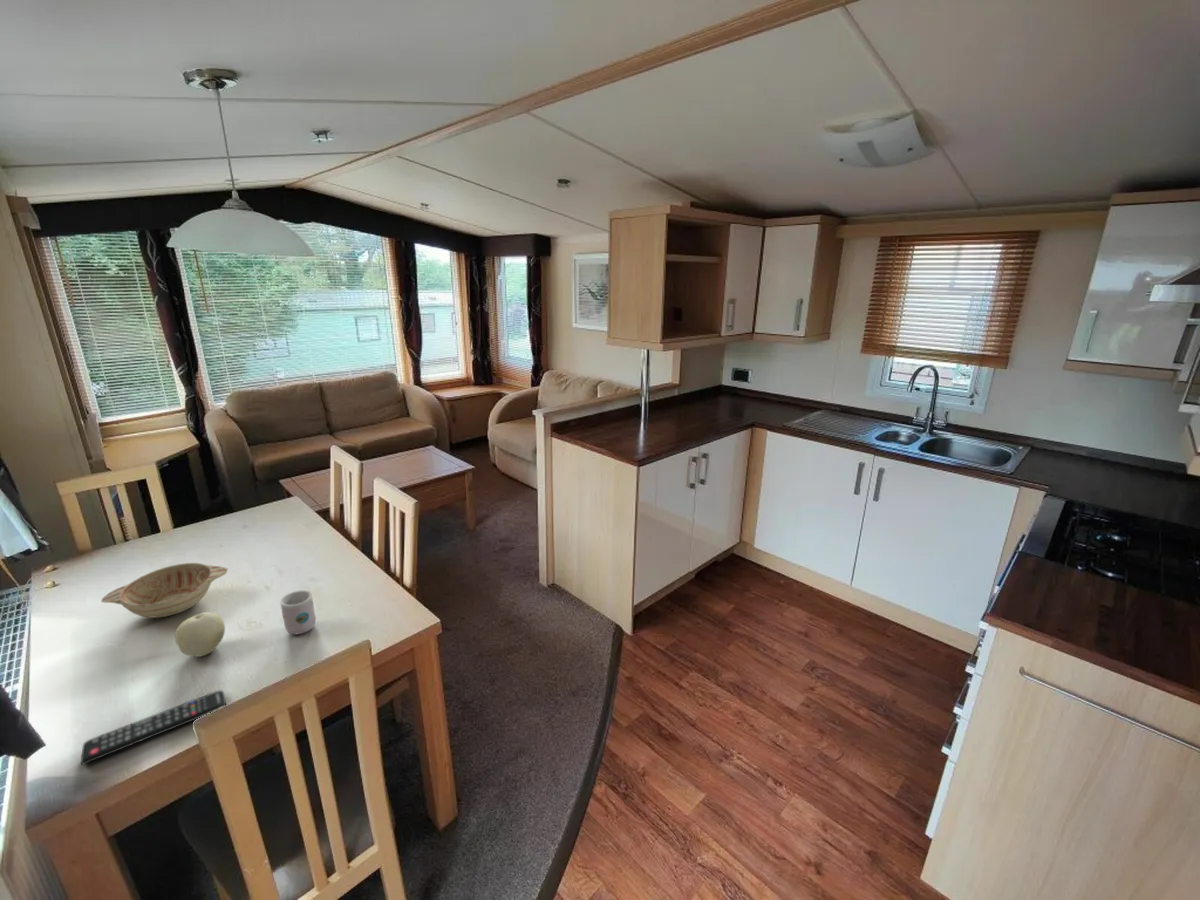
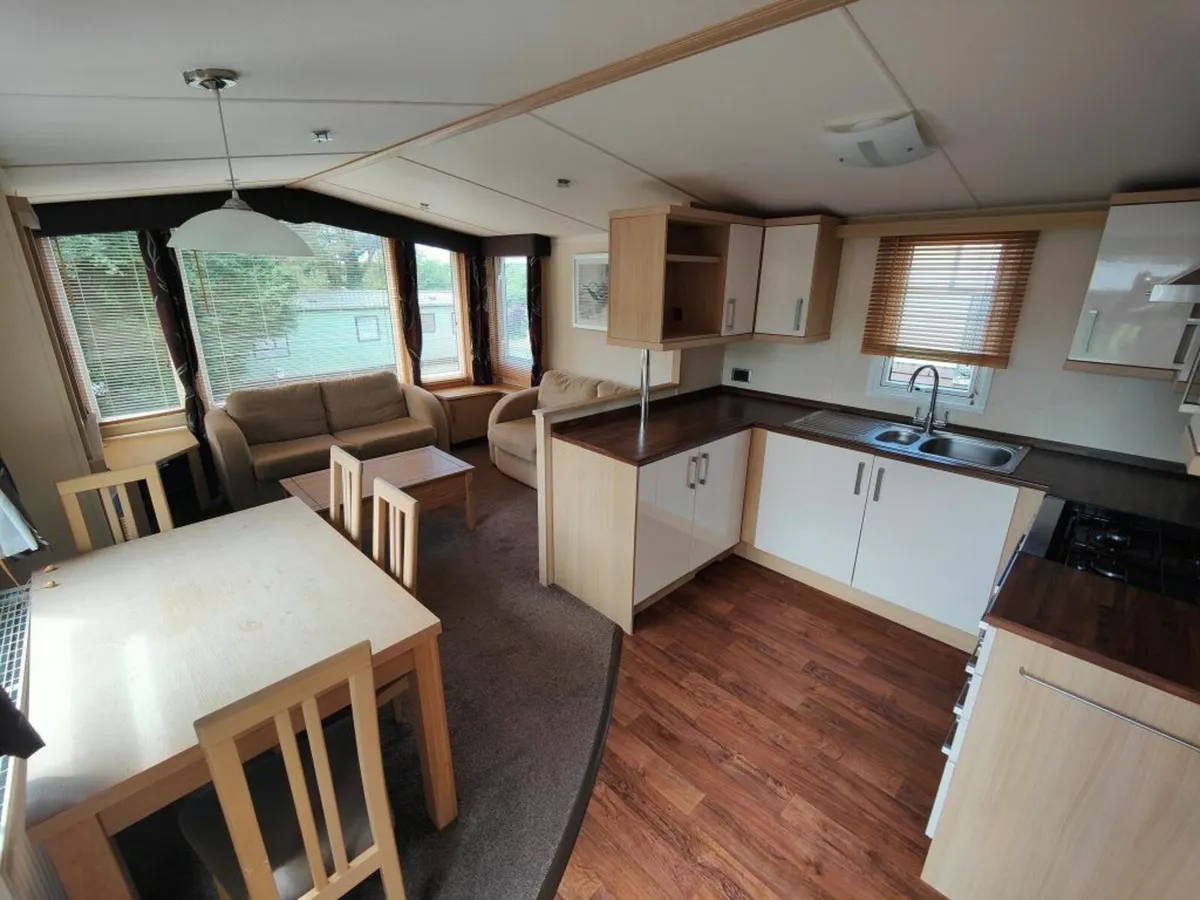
- mug [279,589,317,635]
- remote control [80,689,227,766]
- fruit [174,611,226,658]
- decorative bowl [100,562,229,619]
